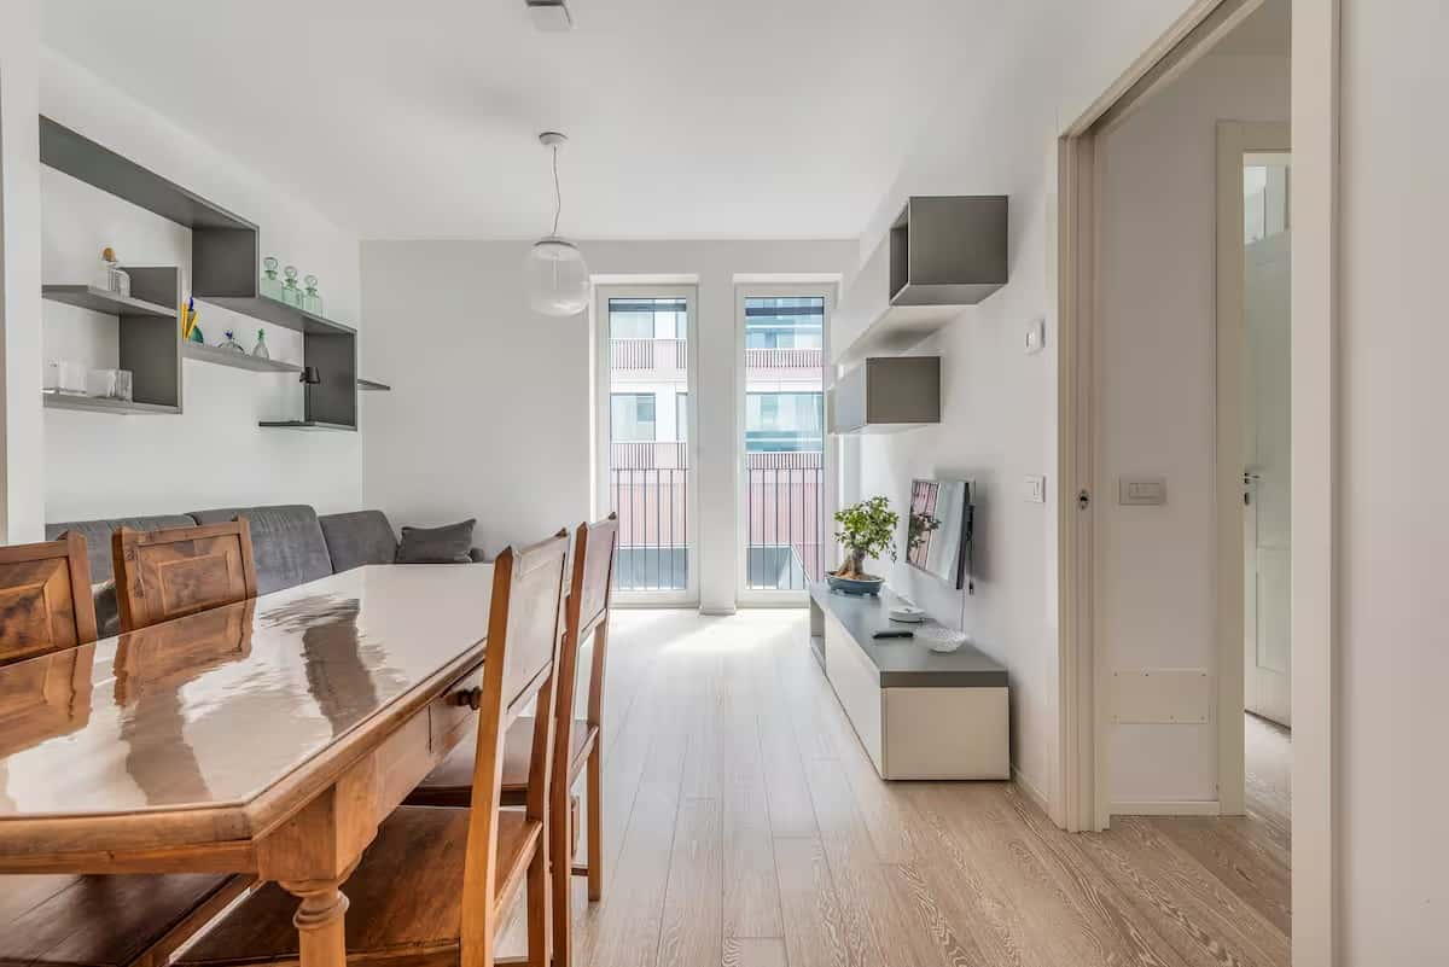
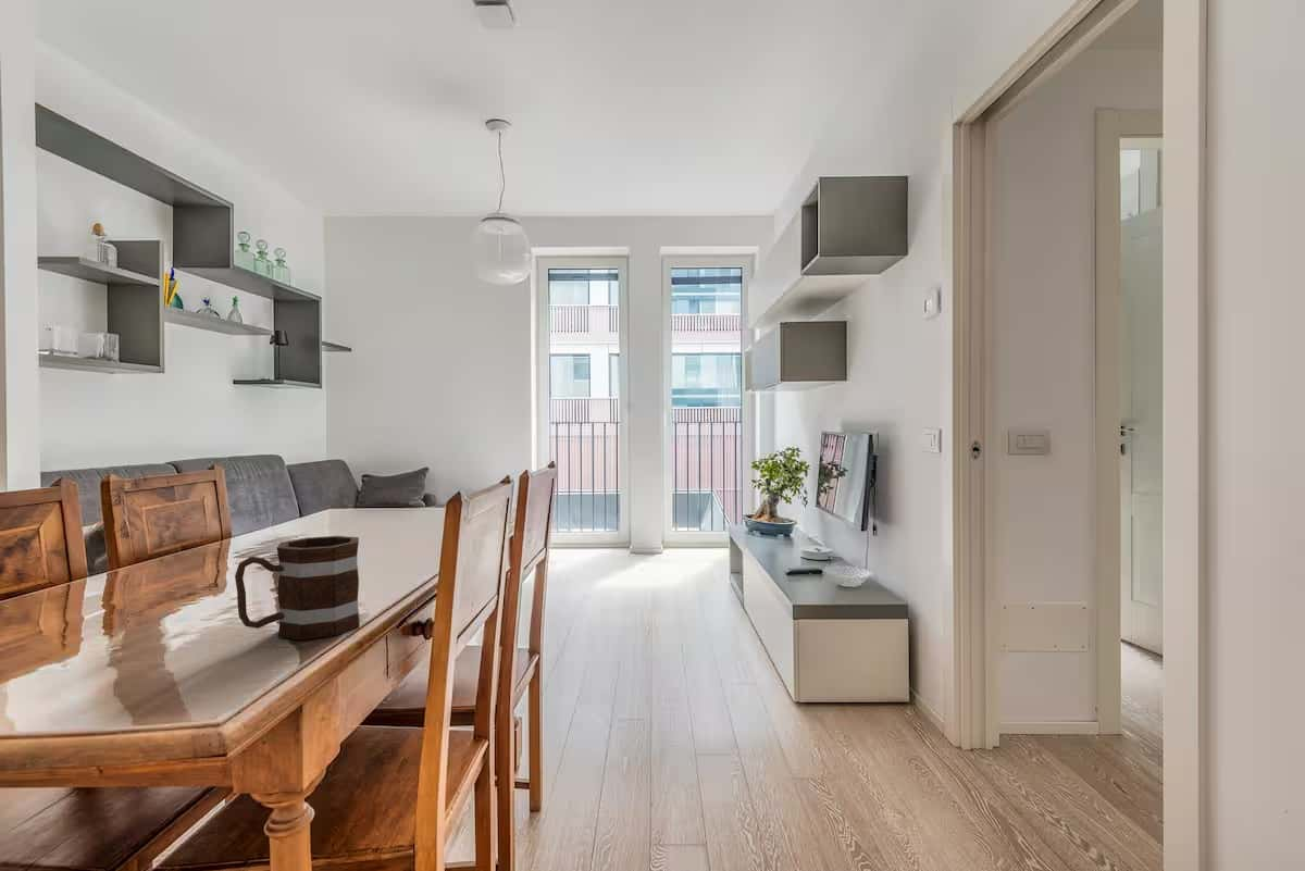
+ mug [234,535,361,642]
